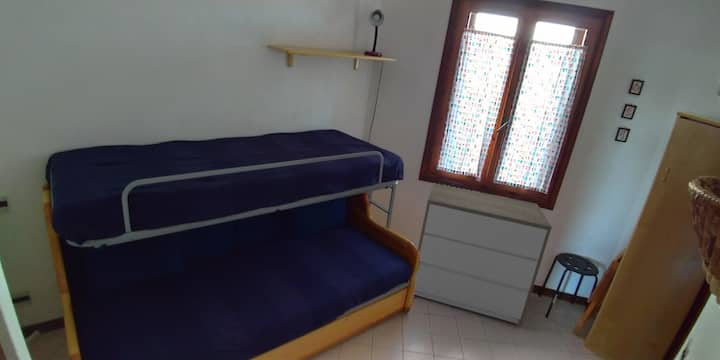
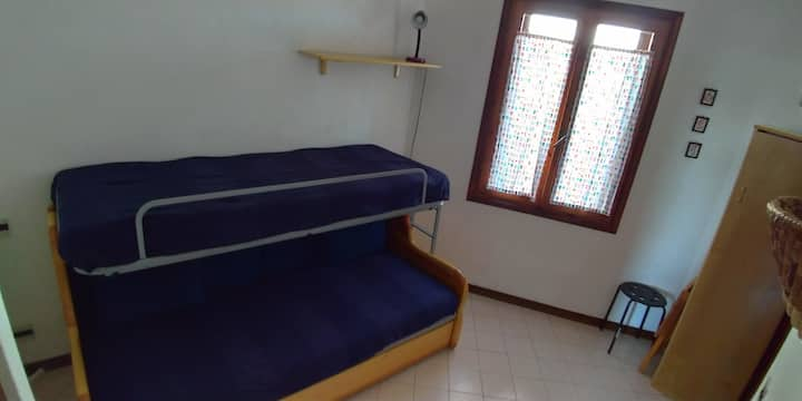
- dresser [413,182,553,327]
